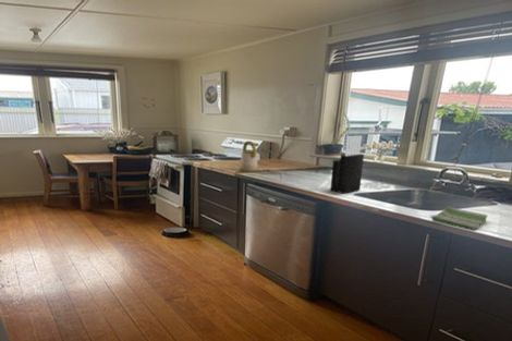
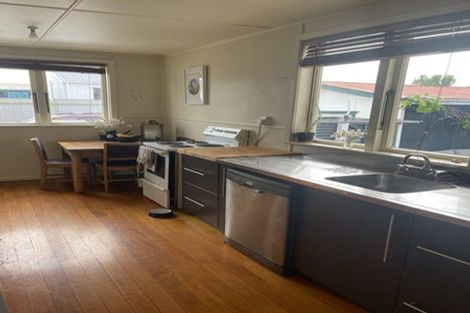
- knife block [329,135,365,195]
- dish towel [430,206,488,232]
- kettle [239,141,259,173]
